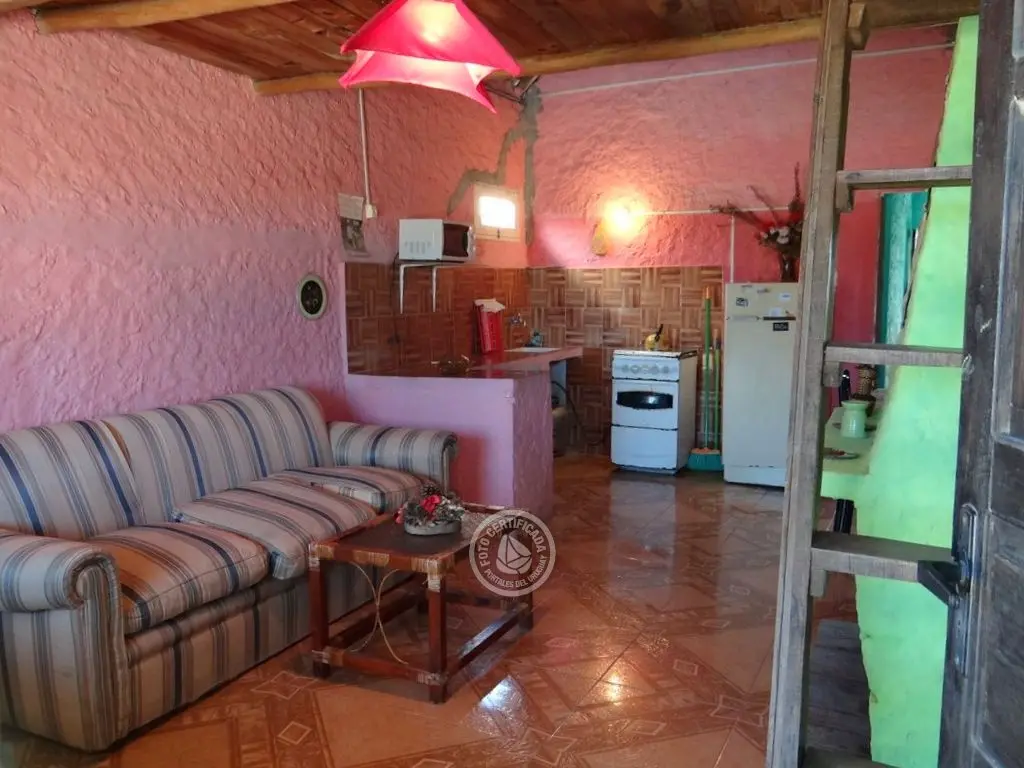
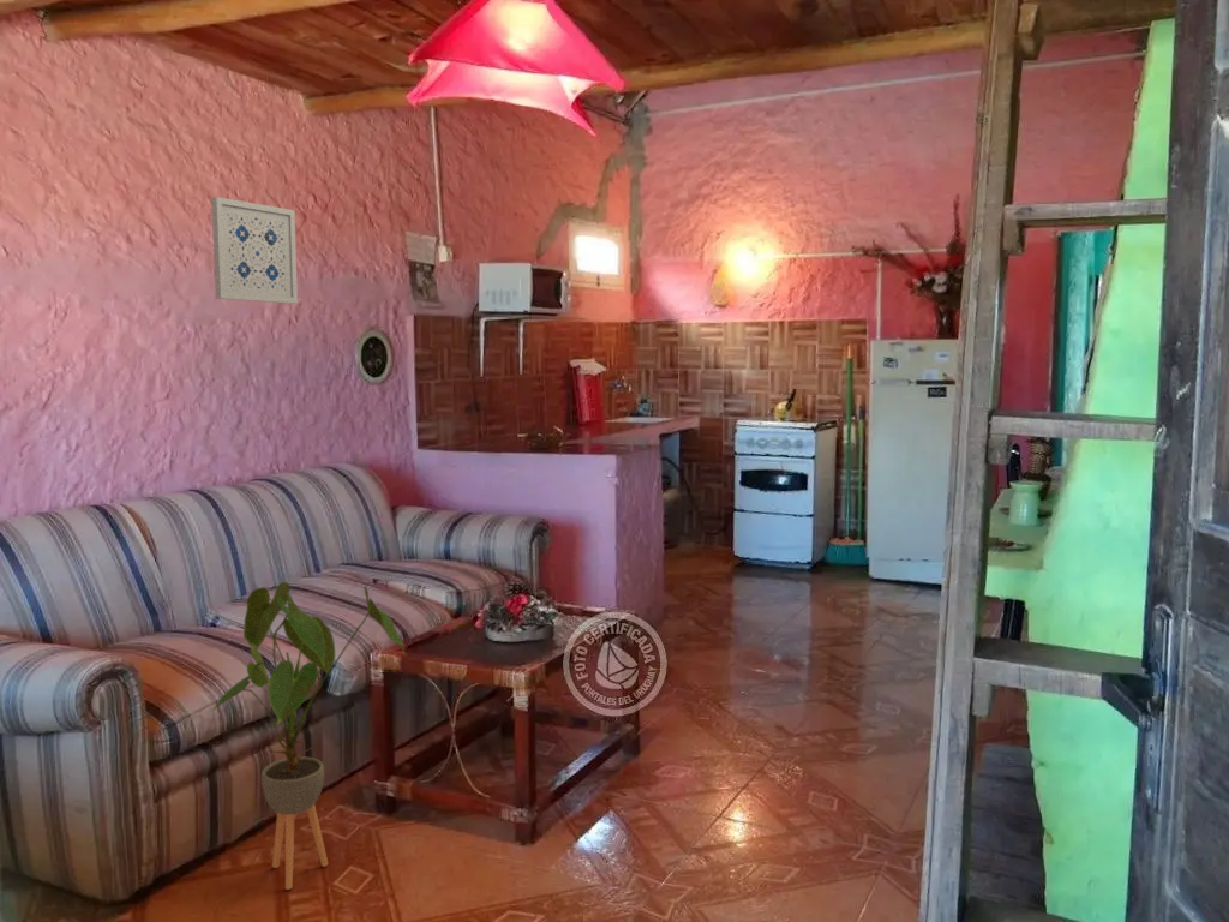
+ house plant [209,581,406,891]
+ wall art [210,196,299,305]
